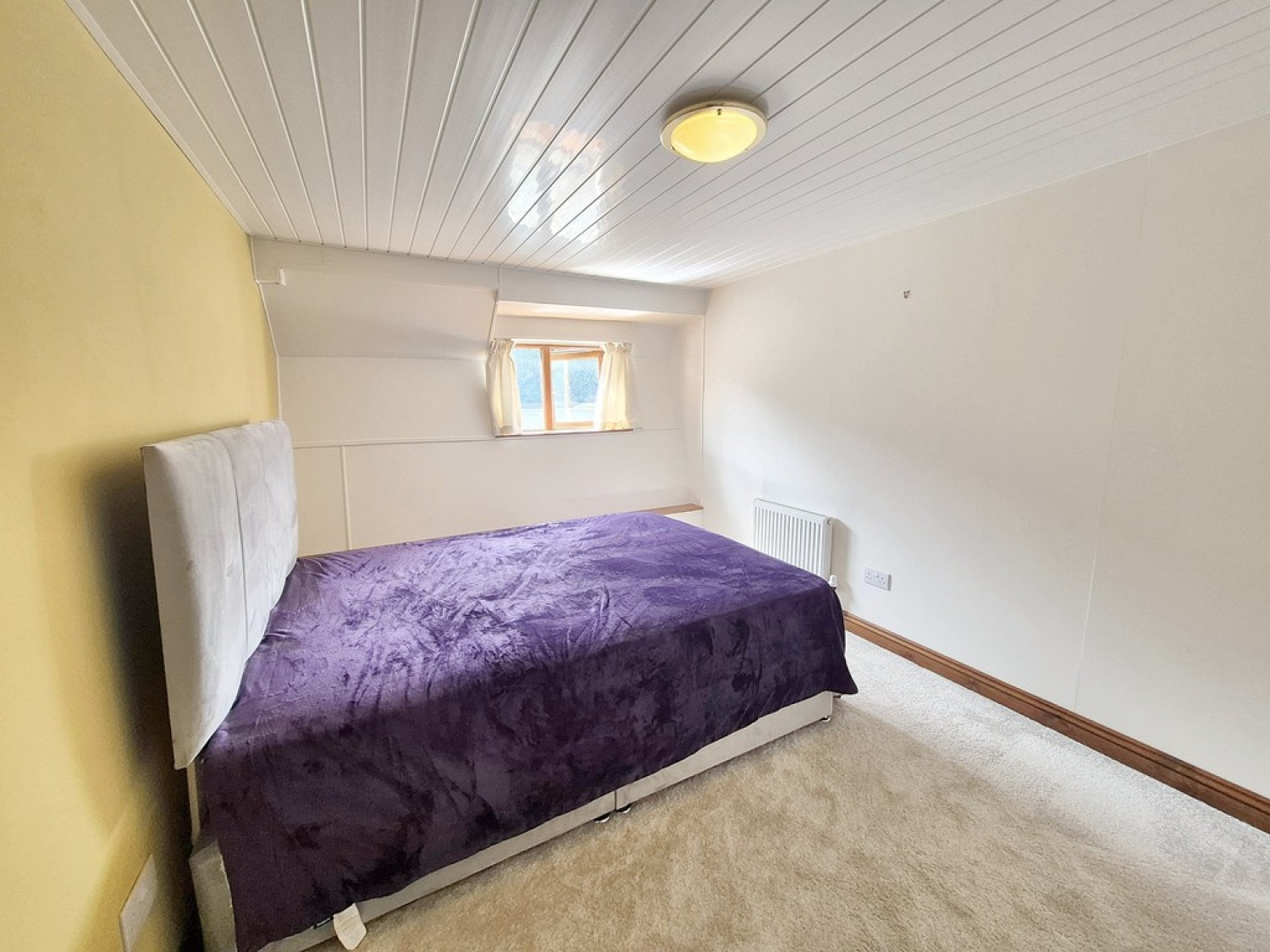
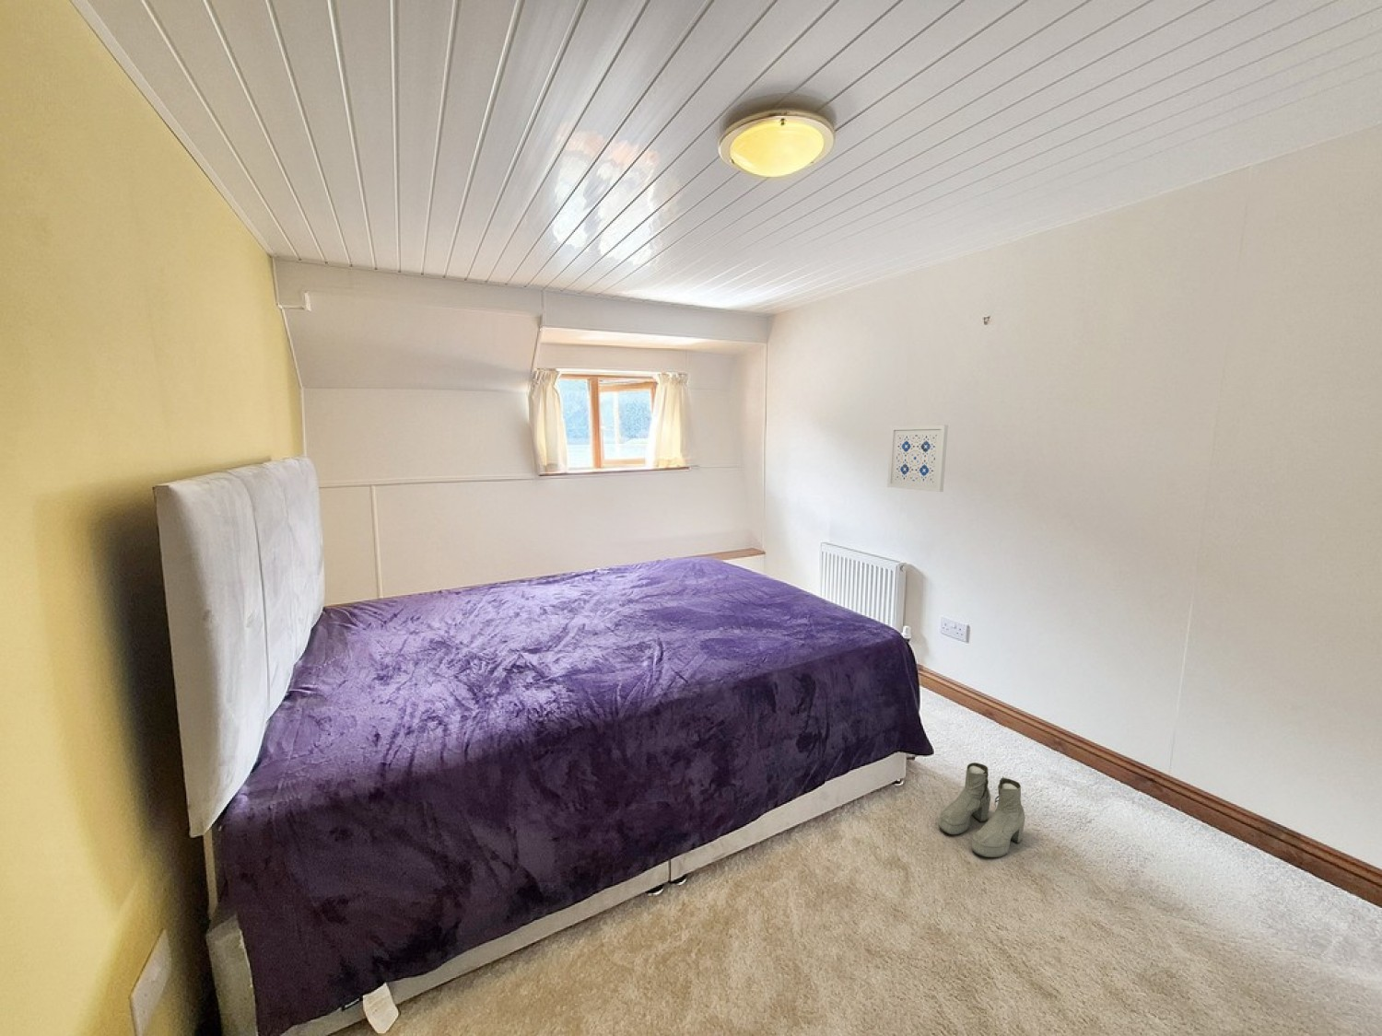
+ boots [937,762,1025,859]
+ wall art [886,423,949,493]
